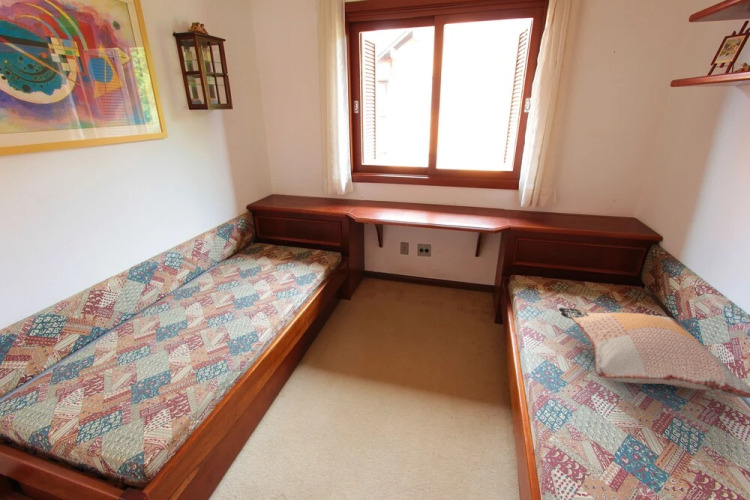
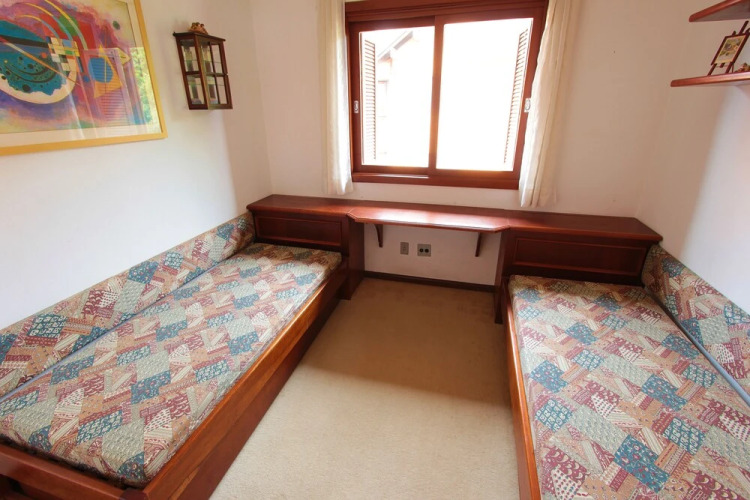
- decorative pillow [558,307,750,399]
